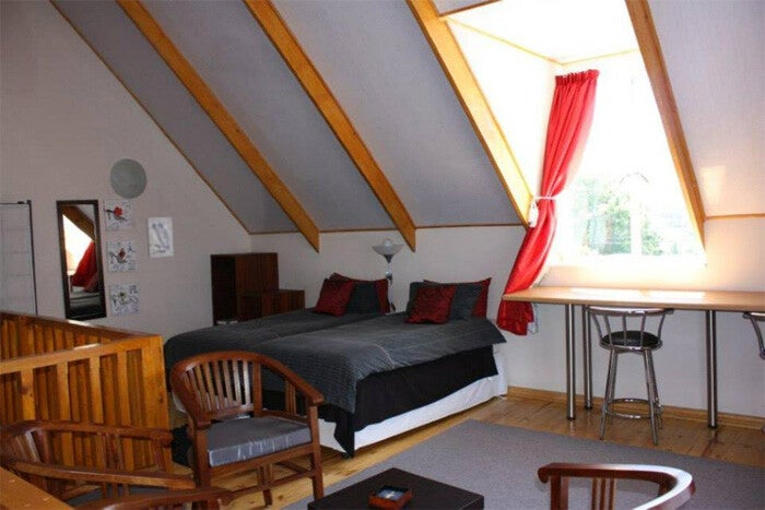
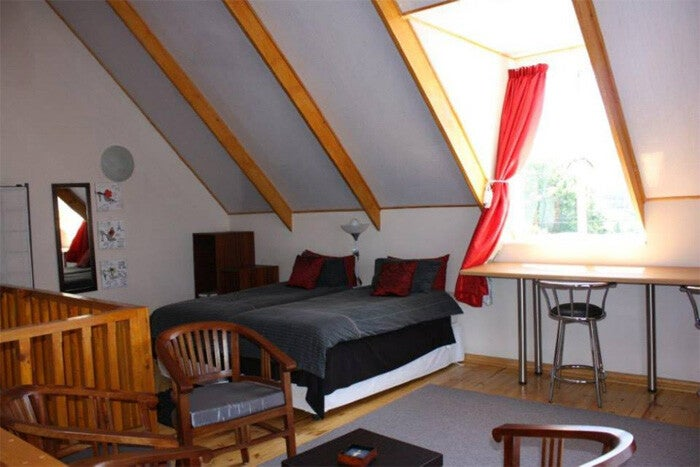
- wall art [145,216,175,259]
